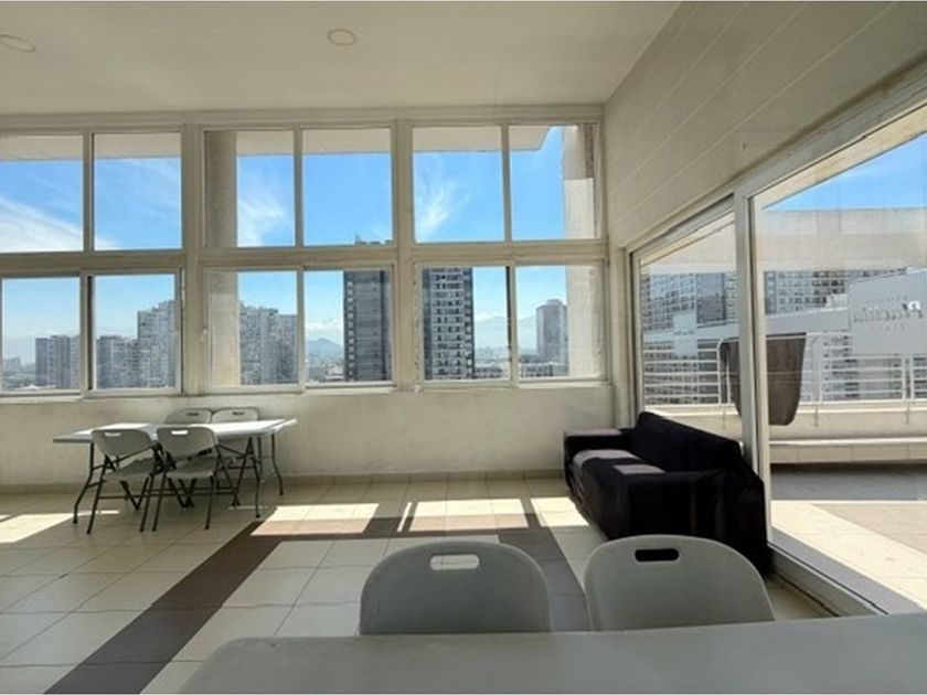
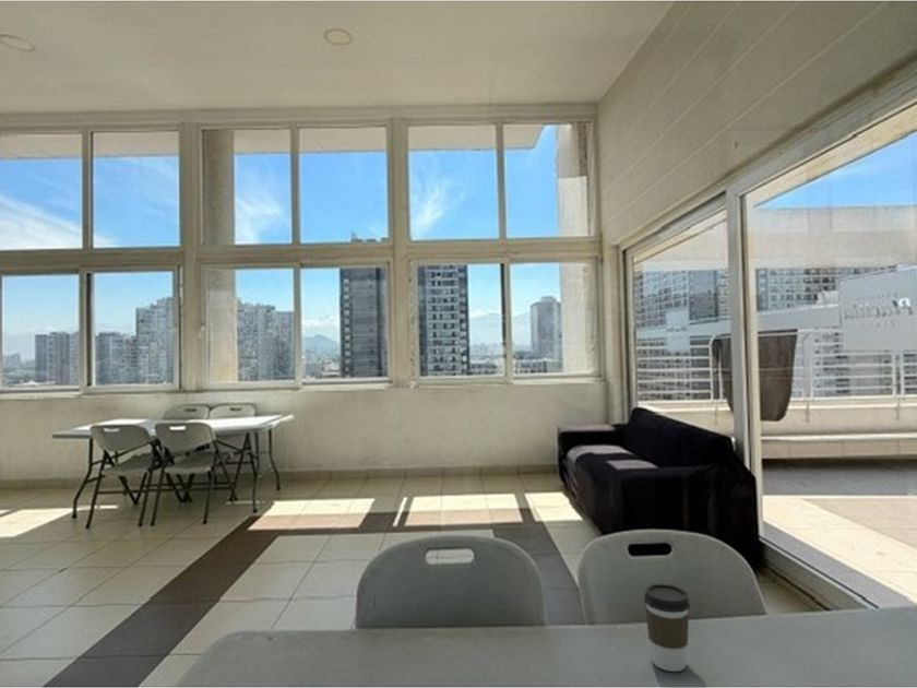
+ coffee cup [643,582,691,673]
